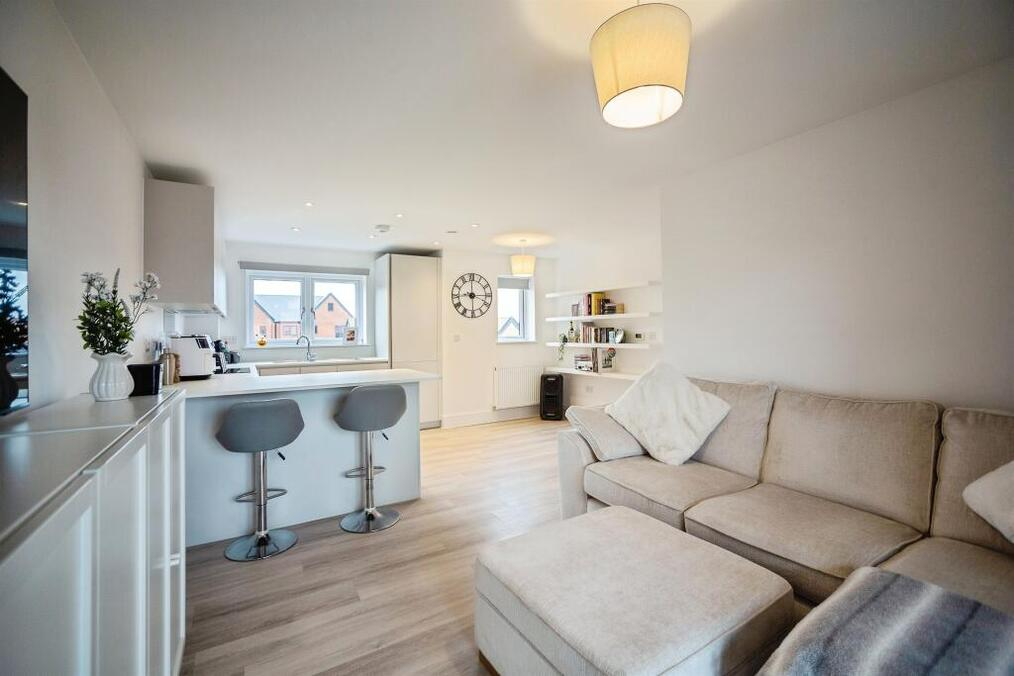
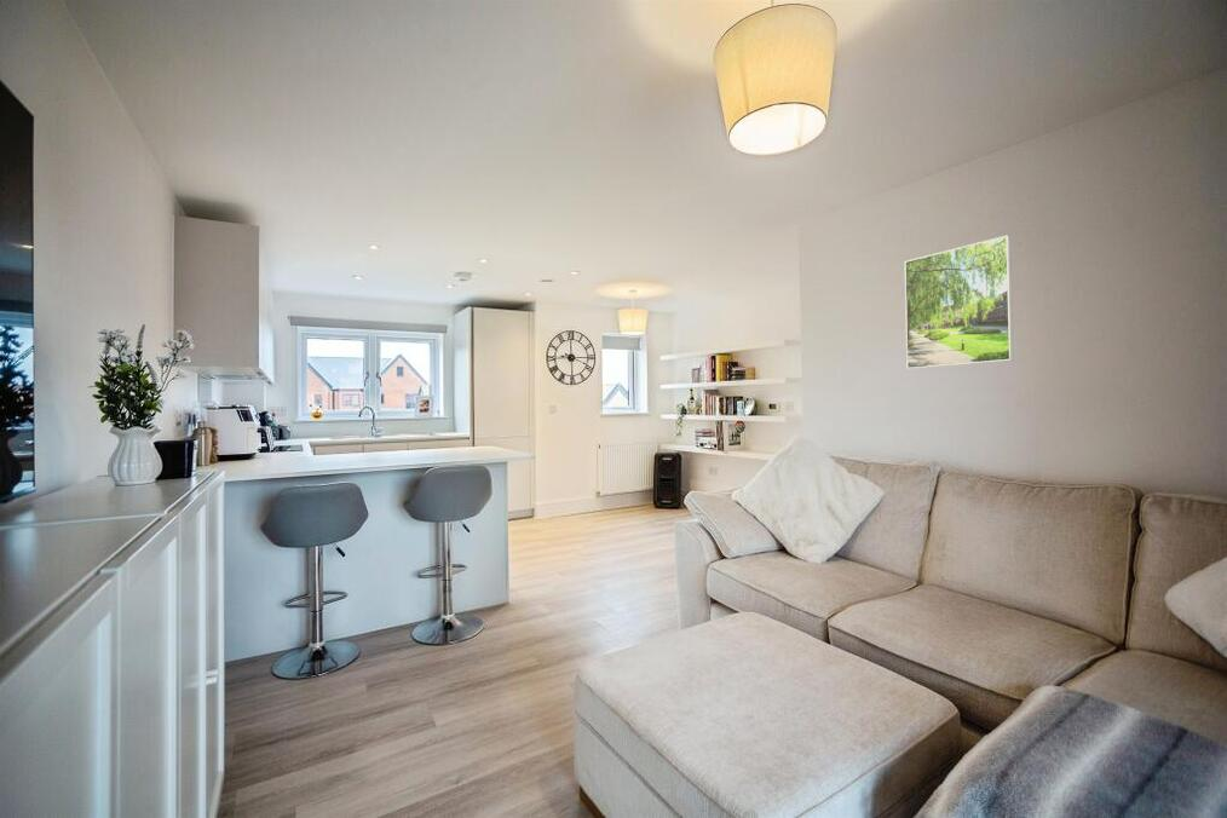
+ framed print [904,234,1014,370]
